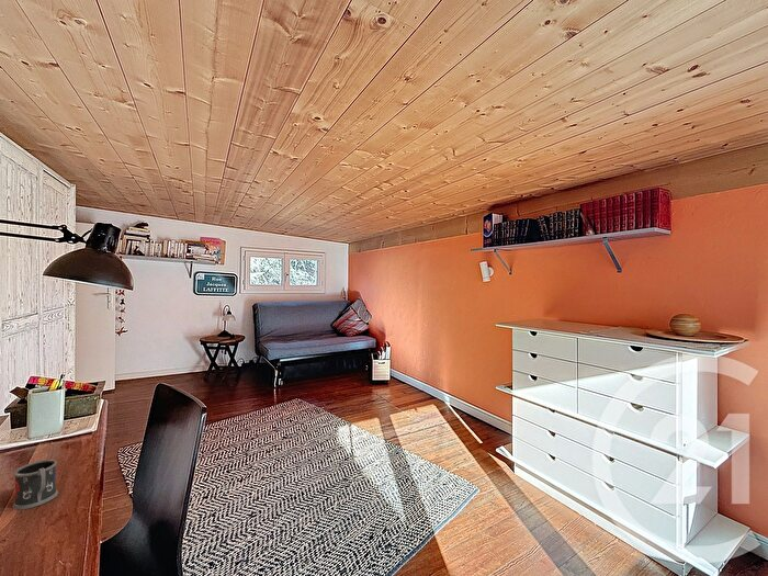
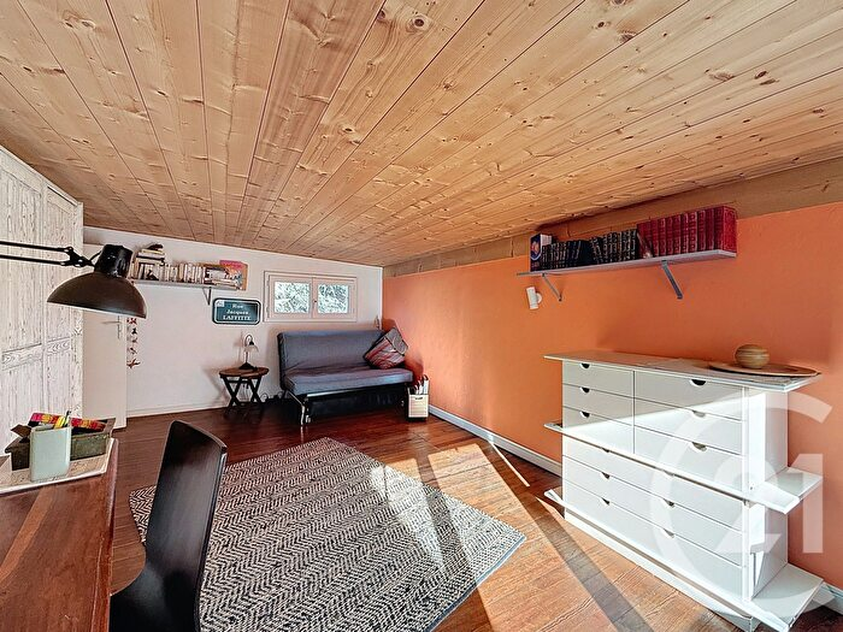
- mug [11,459,59,510]
